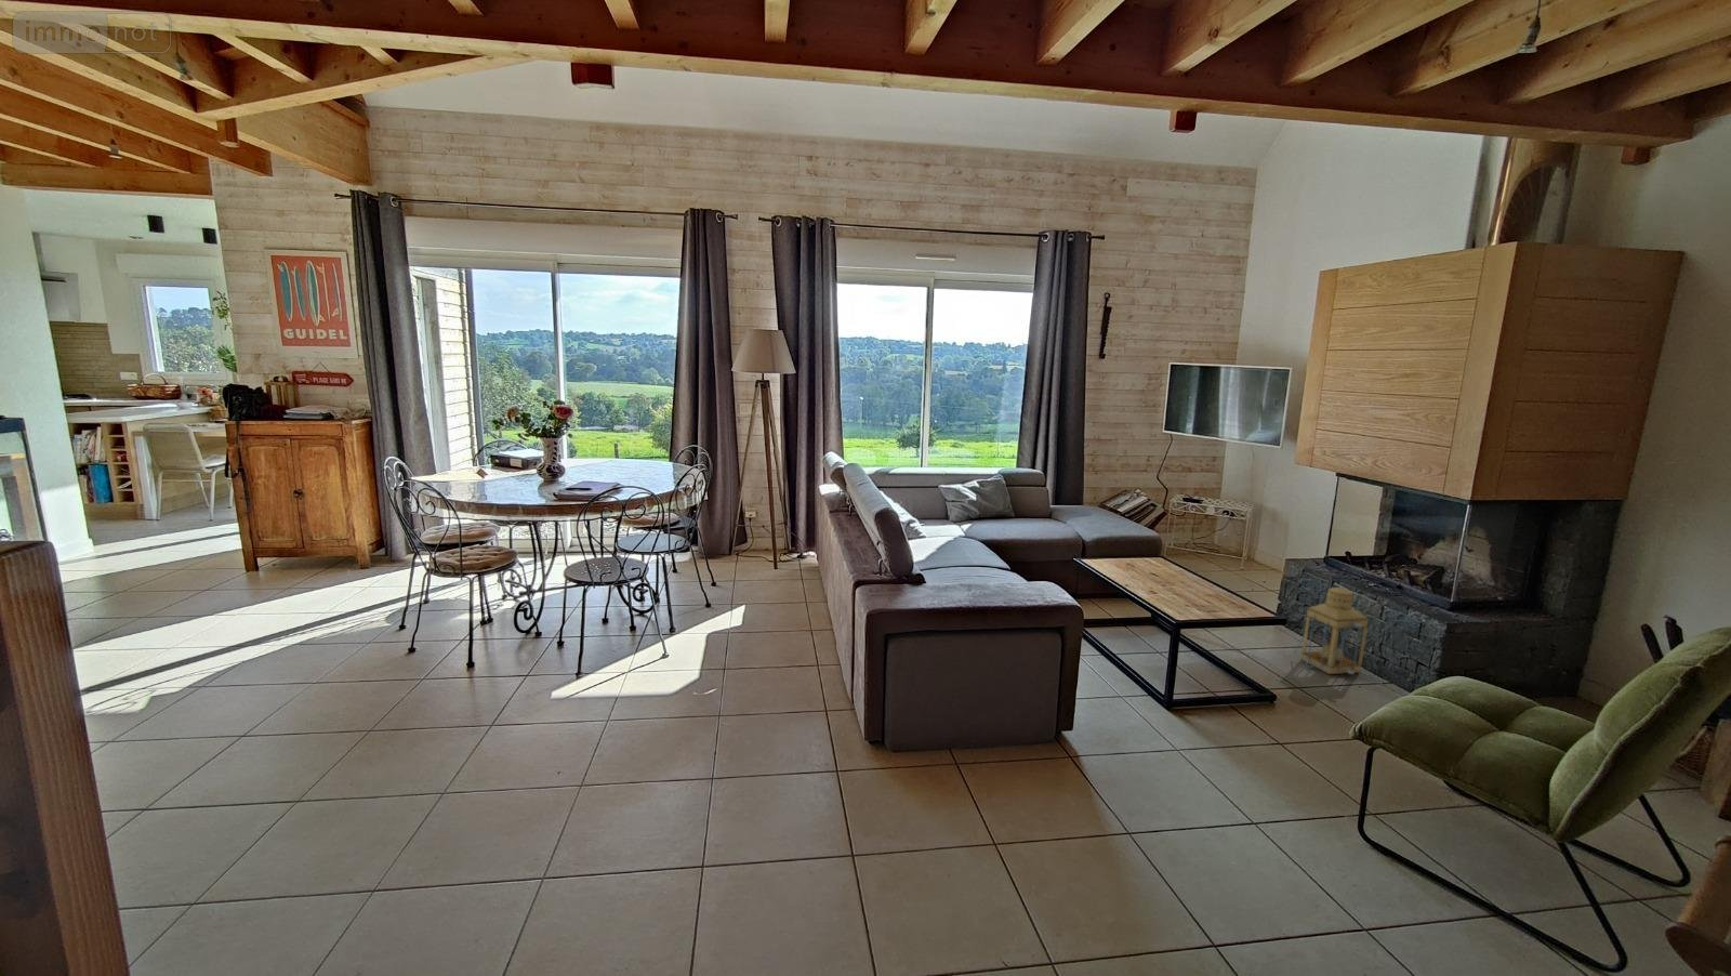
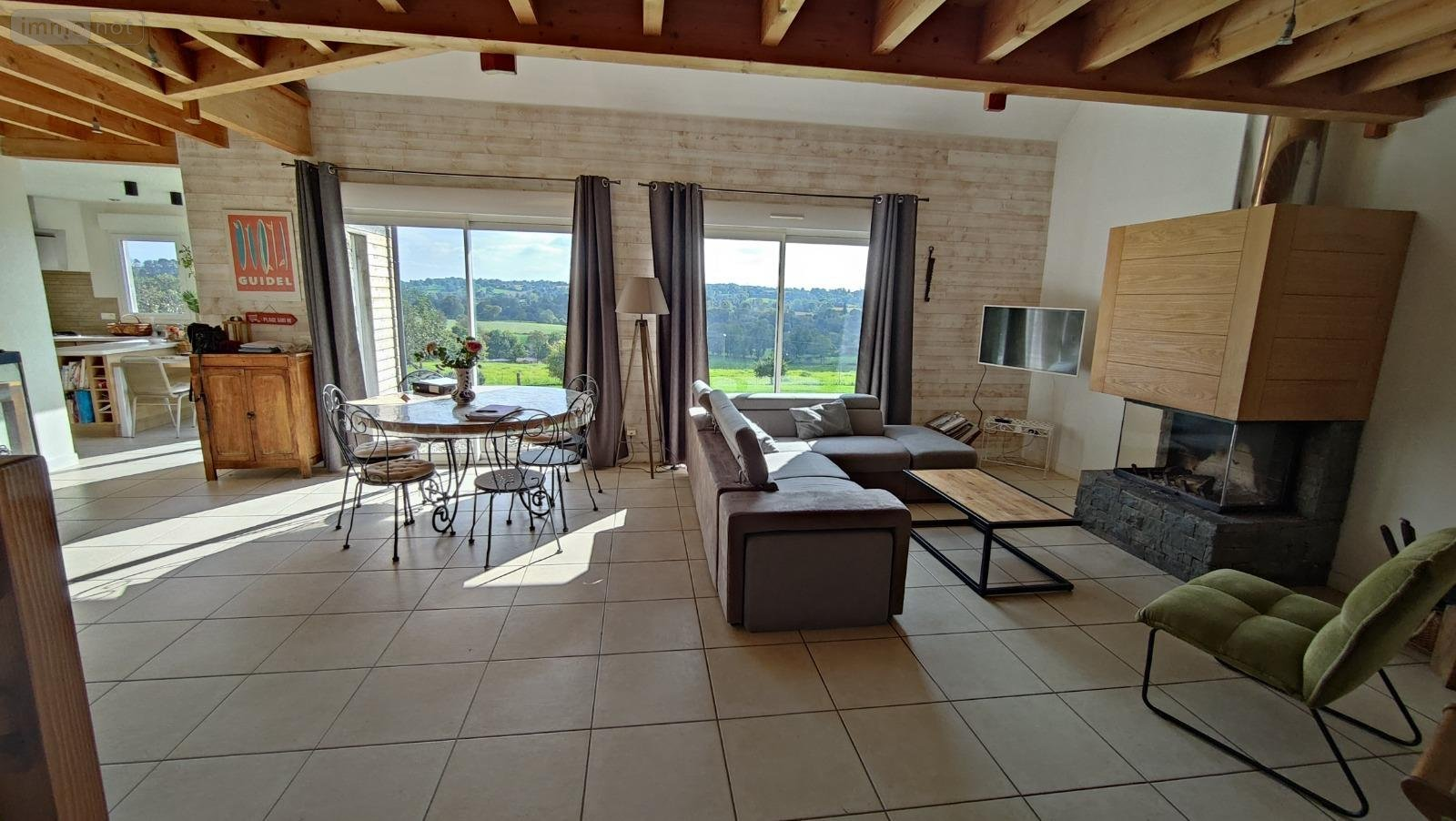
- lantern [1292,586,1370,675]
